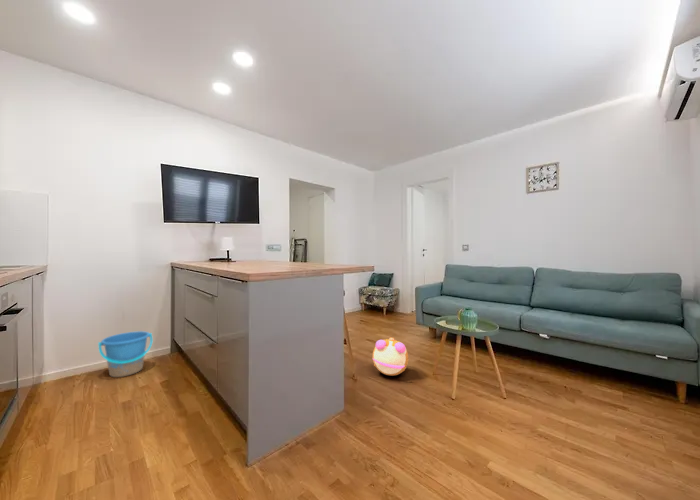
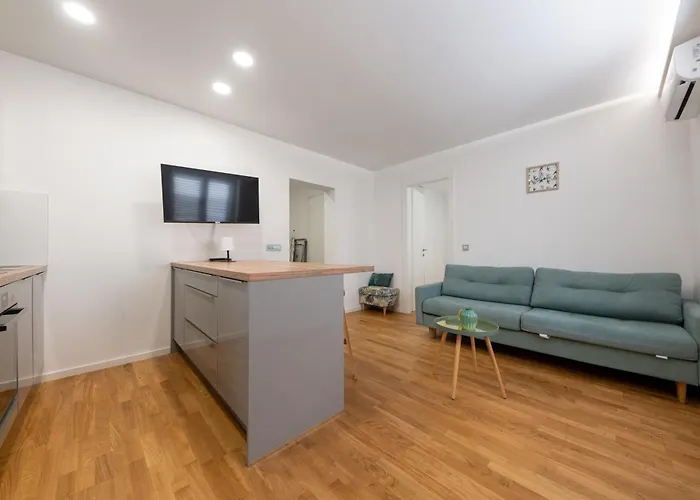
- plush toy [371,337,410,377]
- bucket [97,330,153,378]
